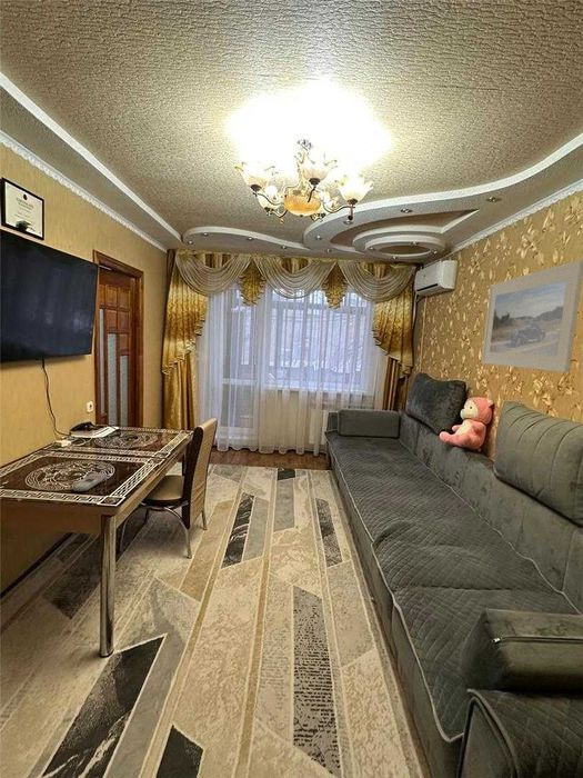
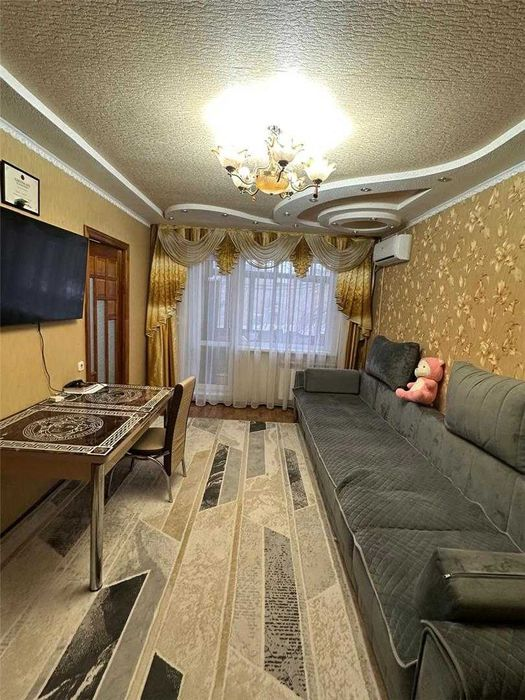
- remote control [71,472,108,492]
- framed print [481,259,583,373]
